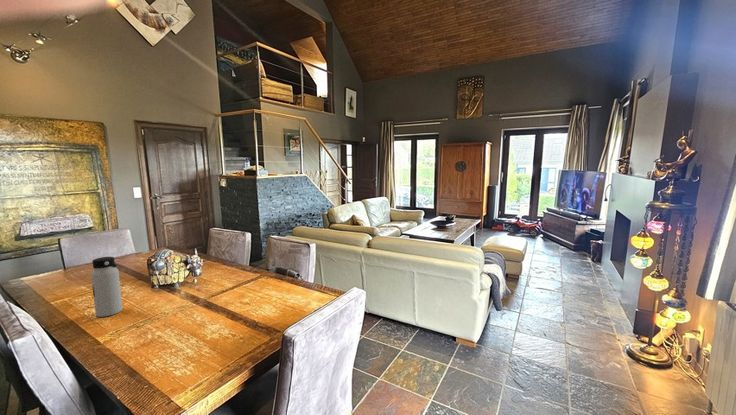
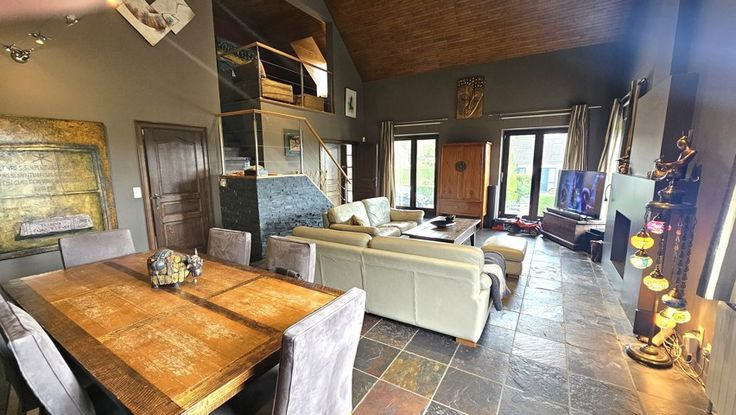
- water bottle [90,256,123,318]
